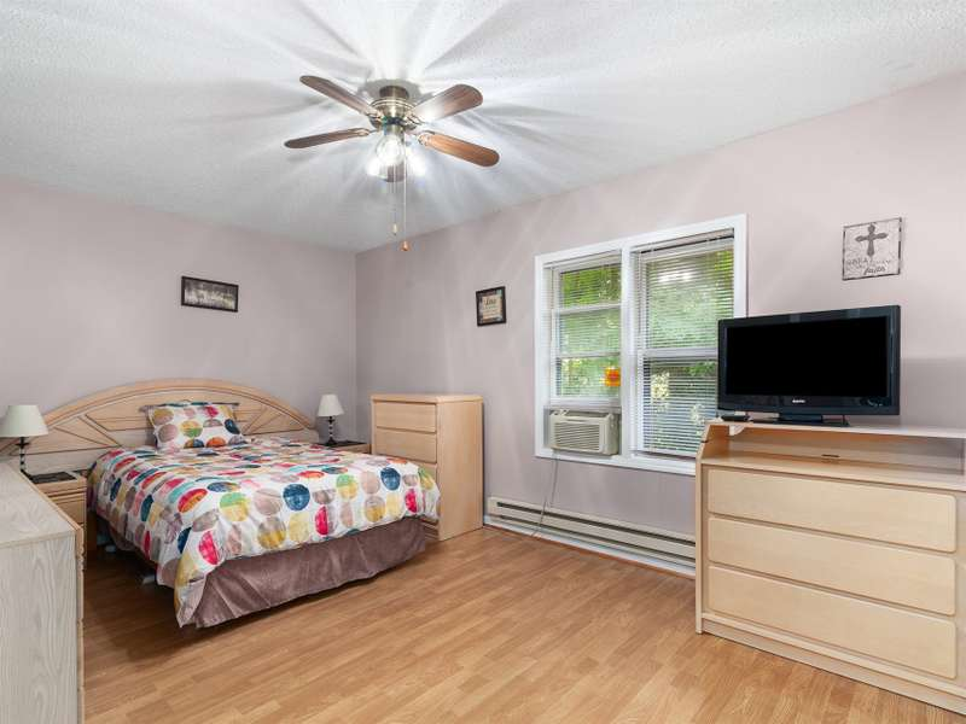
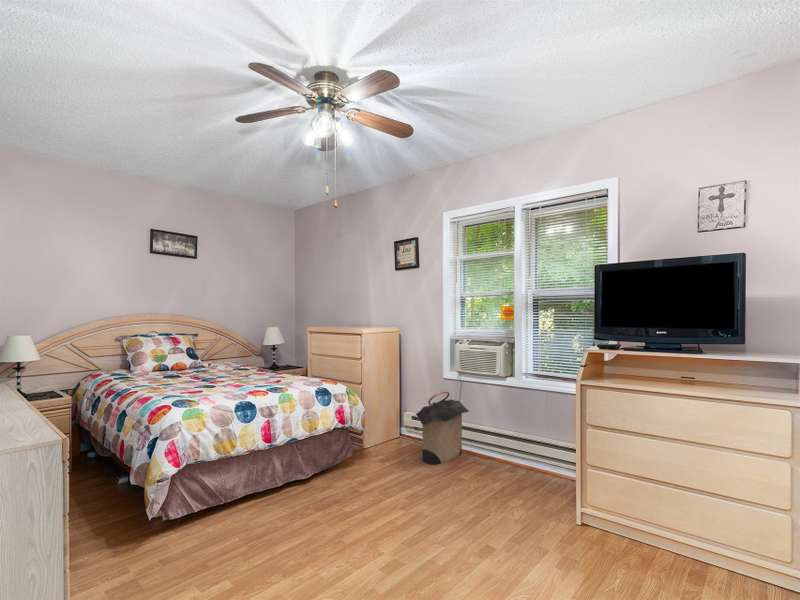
+ laundry hamper [415,390,470,466]
